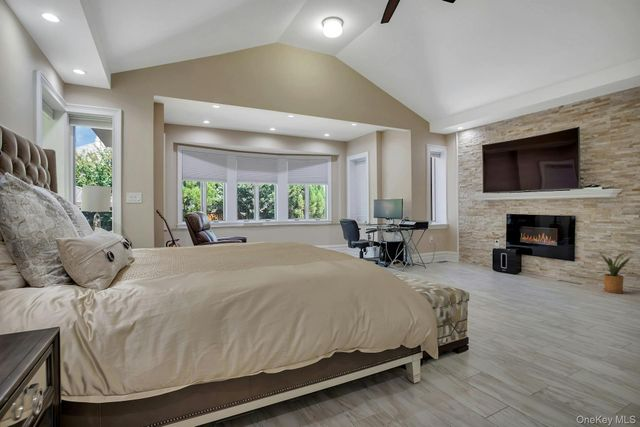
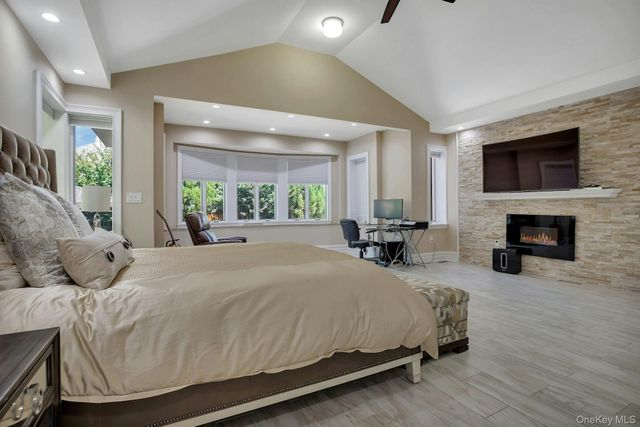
- house plant [587,250,640,294]
